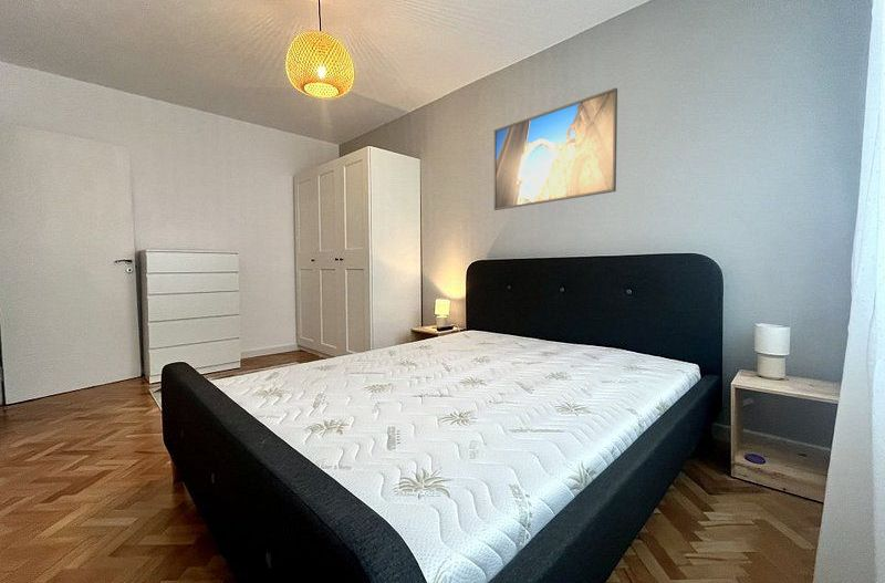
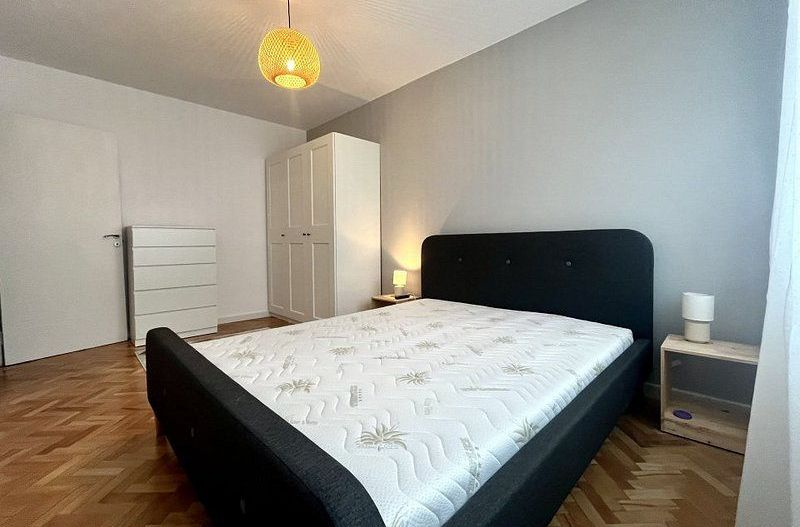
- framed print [493,86,618,211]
